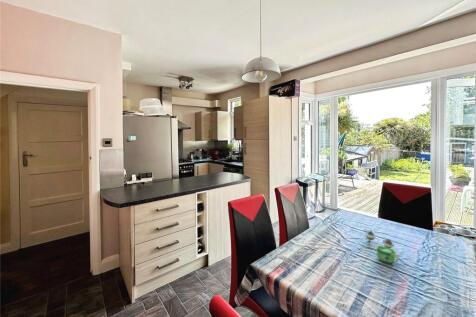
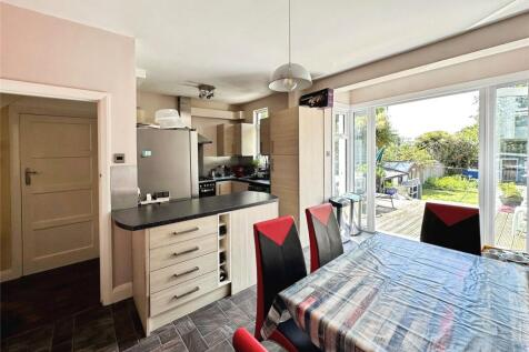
- teapot [363,229,395,249]
- cup [375,245,400,264]
